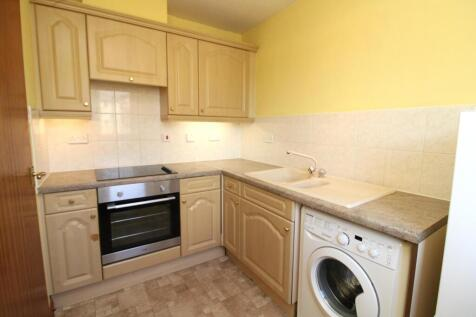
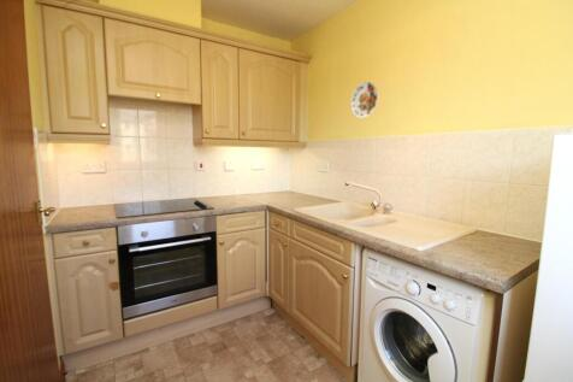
+ decorative plate [350,81,379,119]
